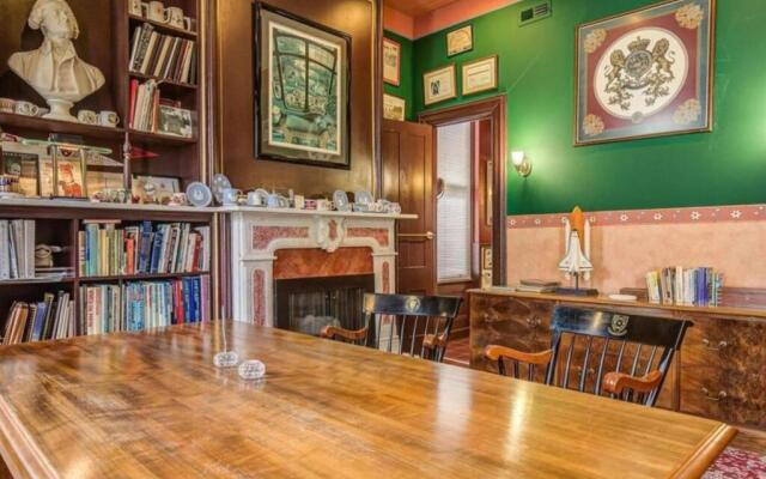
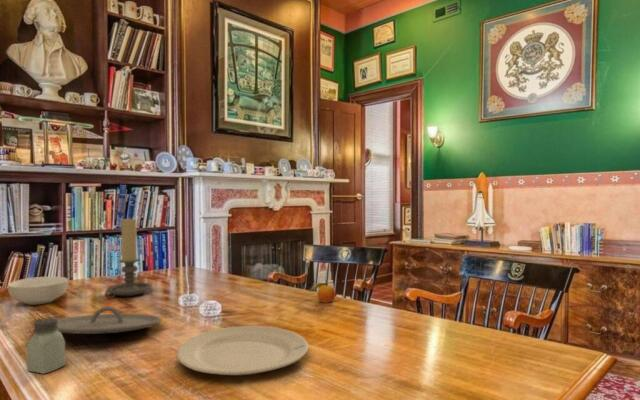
+ candle holder [105,216,153,300]
+ plate [57,305,163,335]
+ saltshaker [25,316,66,375]
+ fruit [307,277,337,304]
+ cereal bowl [7,276,69,306]
+ chinaware [176,325,309,376]
